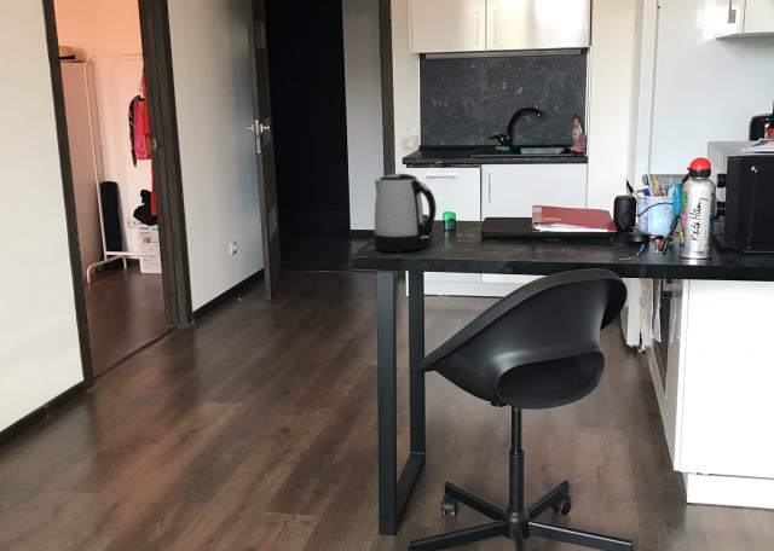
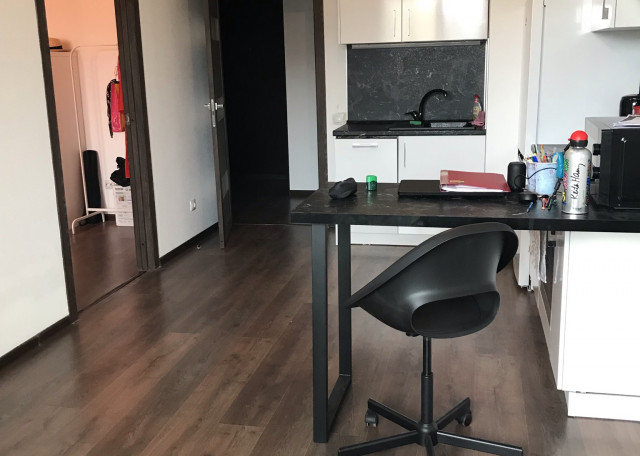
- kettle [372,173,438,253]
